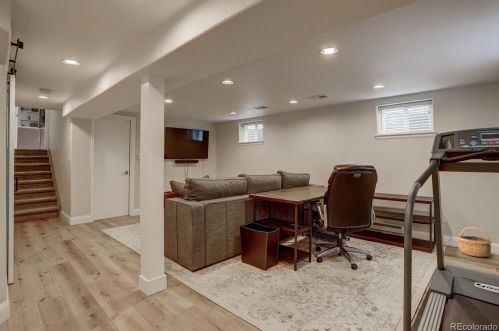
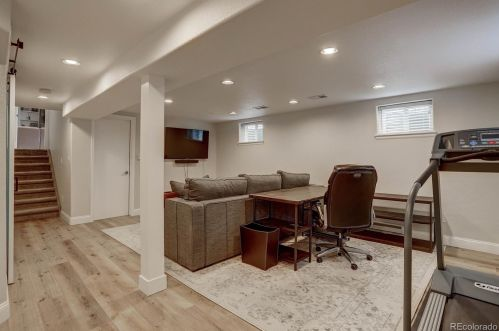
- wicker basket [457,226,492,258]
